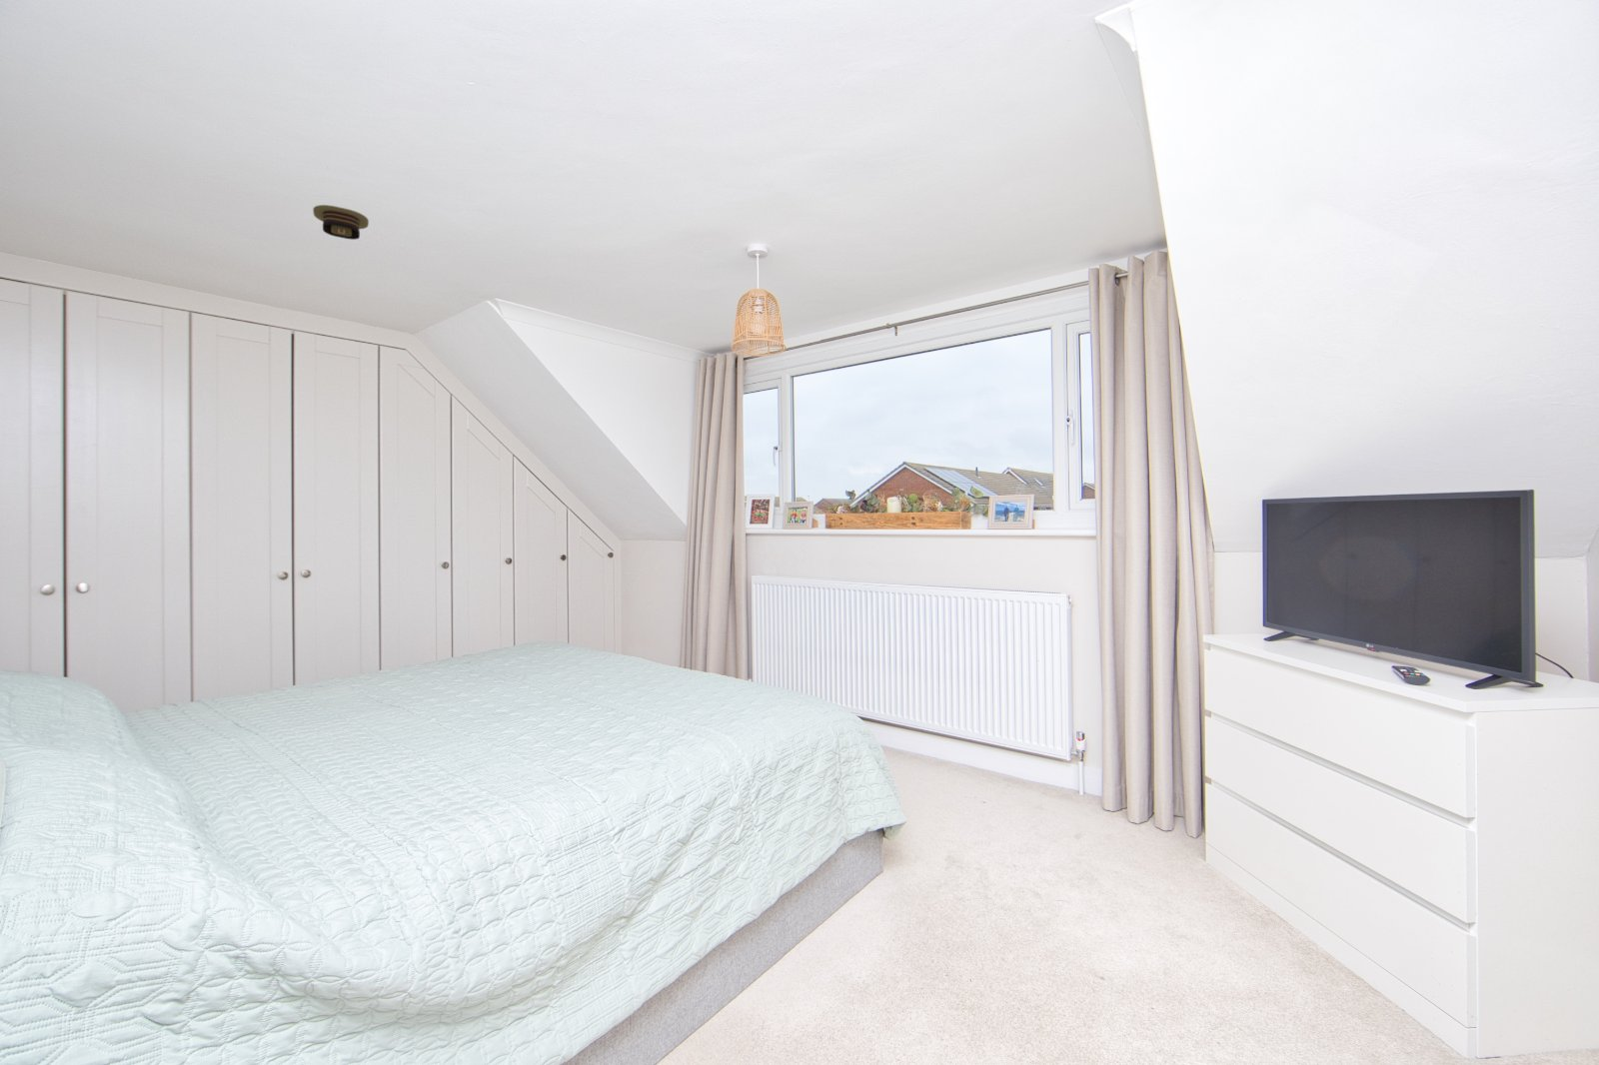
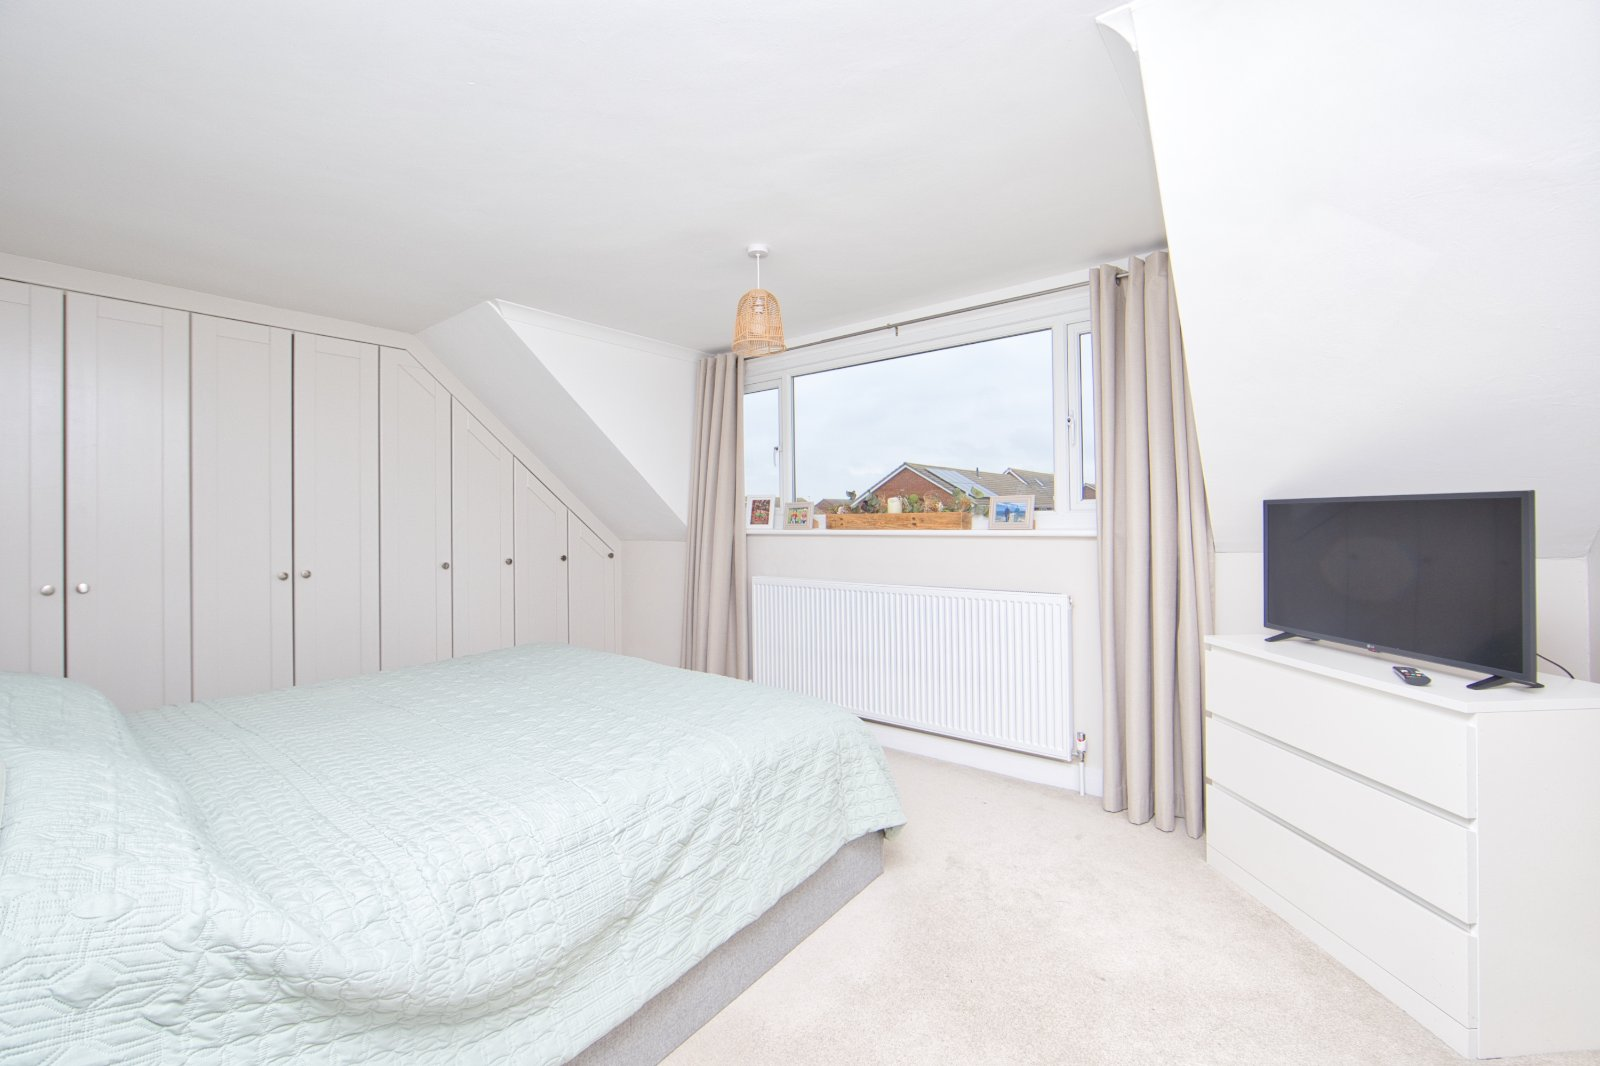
- recessed light [311,203,370,241]
